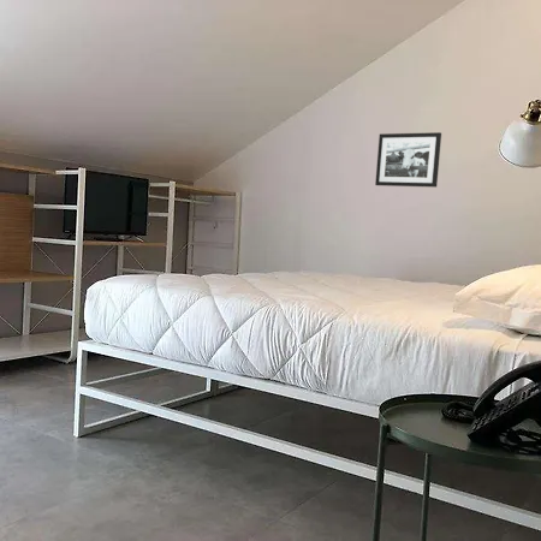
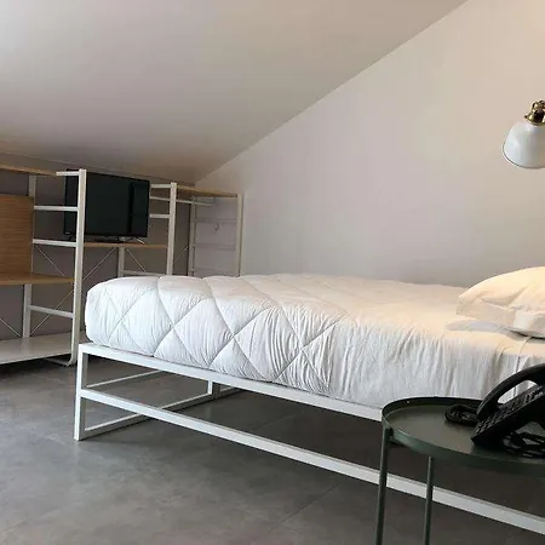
- picture frame [374,131,442,189]
